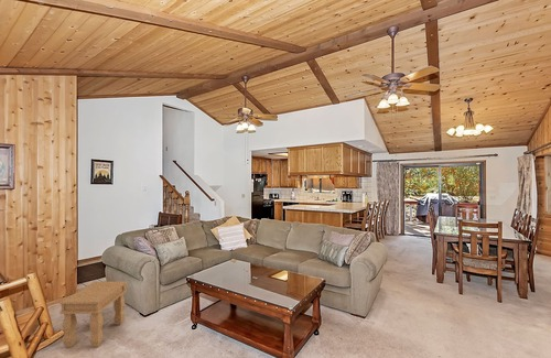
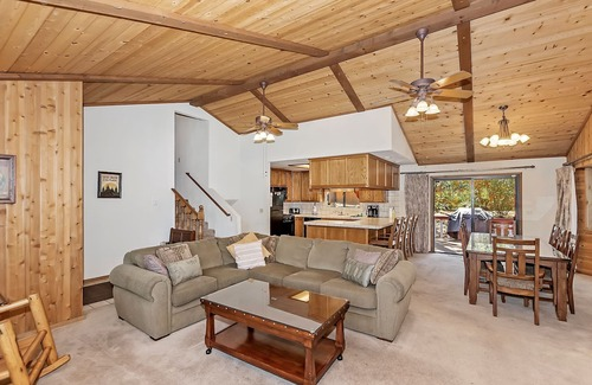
- side table [58,280,128,349]
